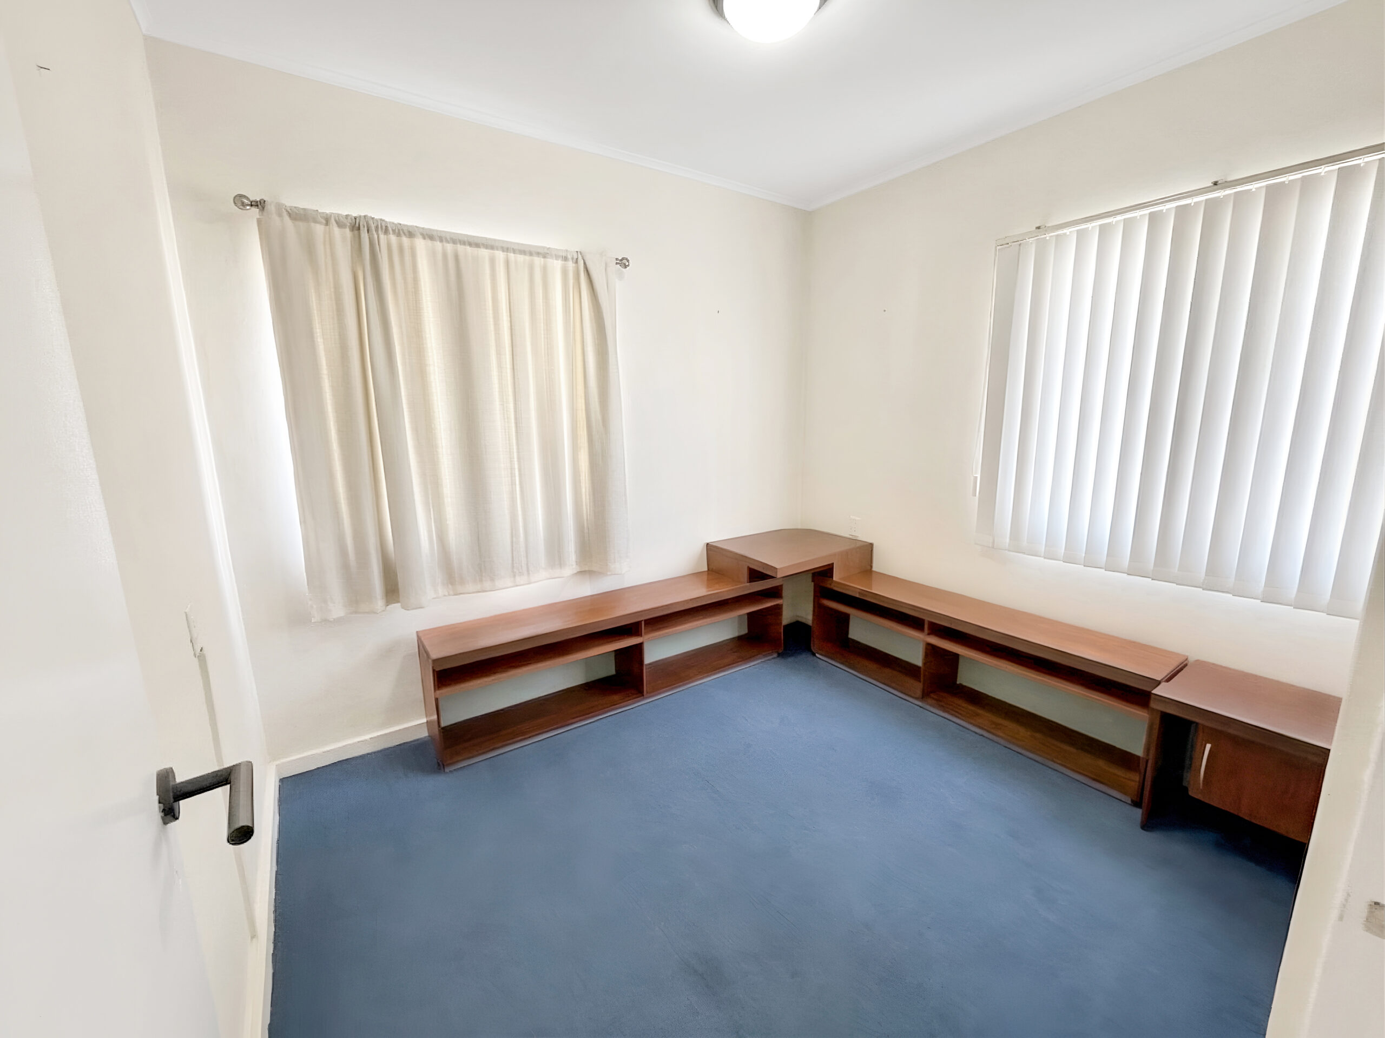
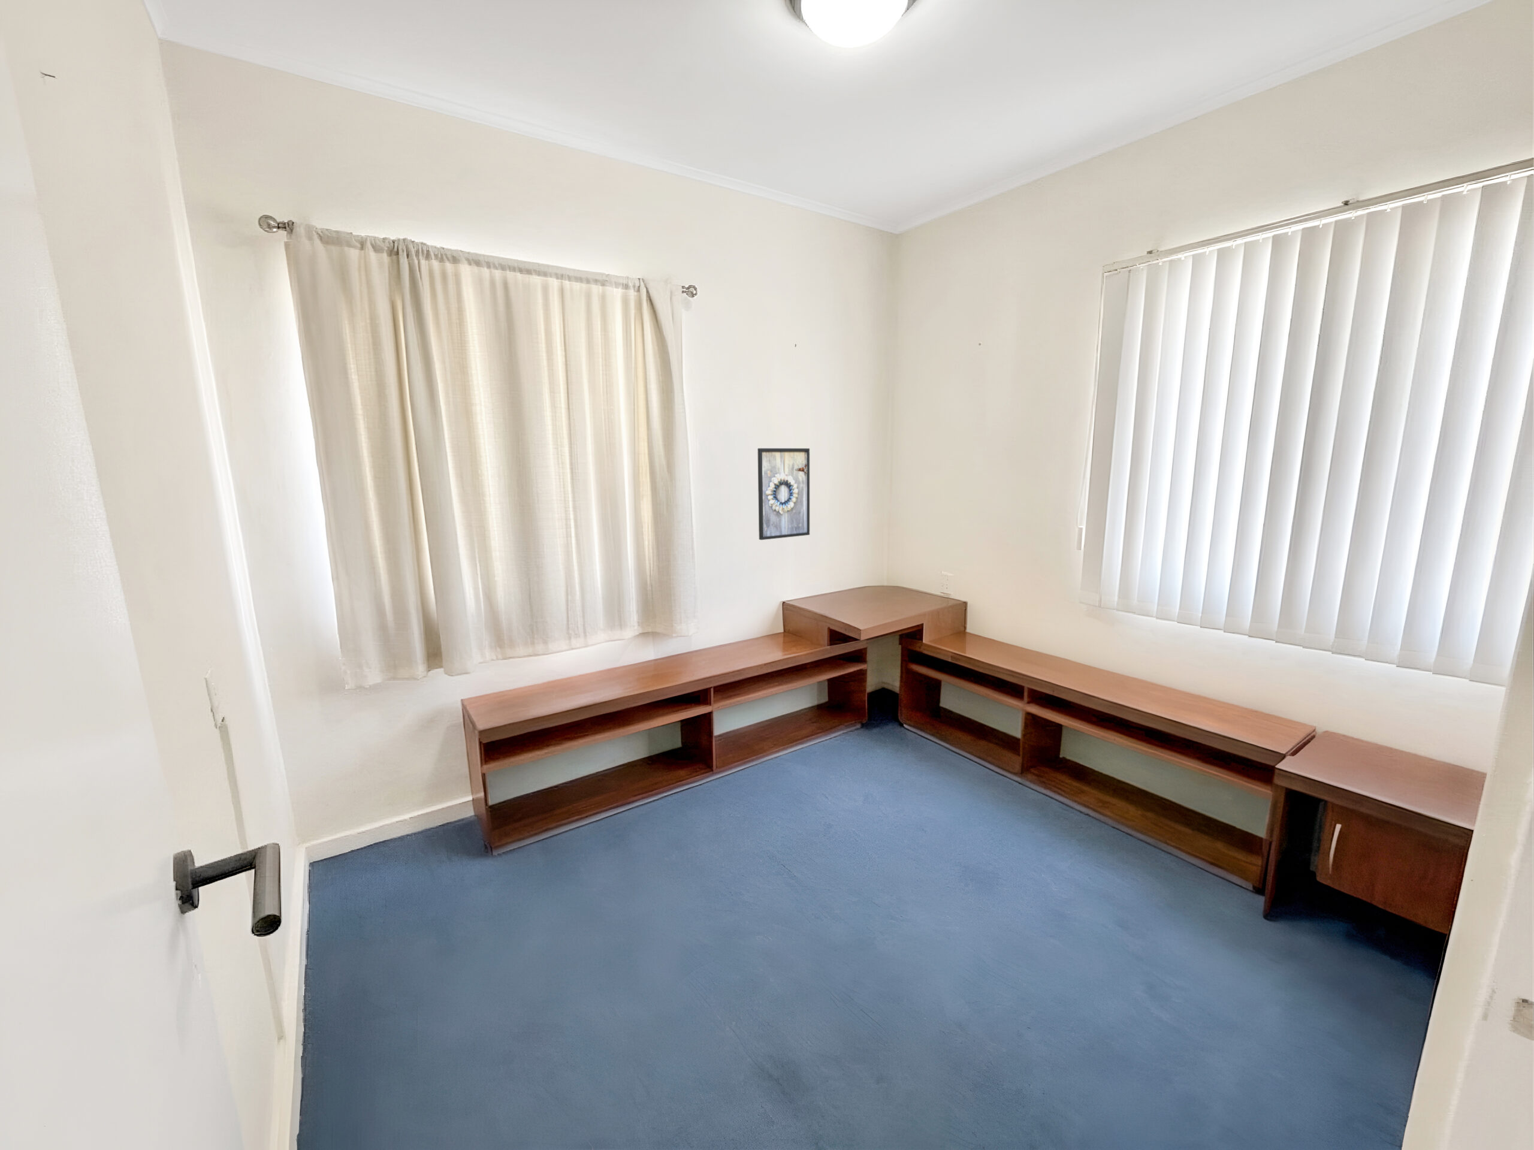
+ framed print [757,448,810,540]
